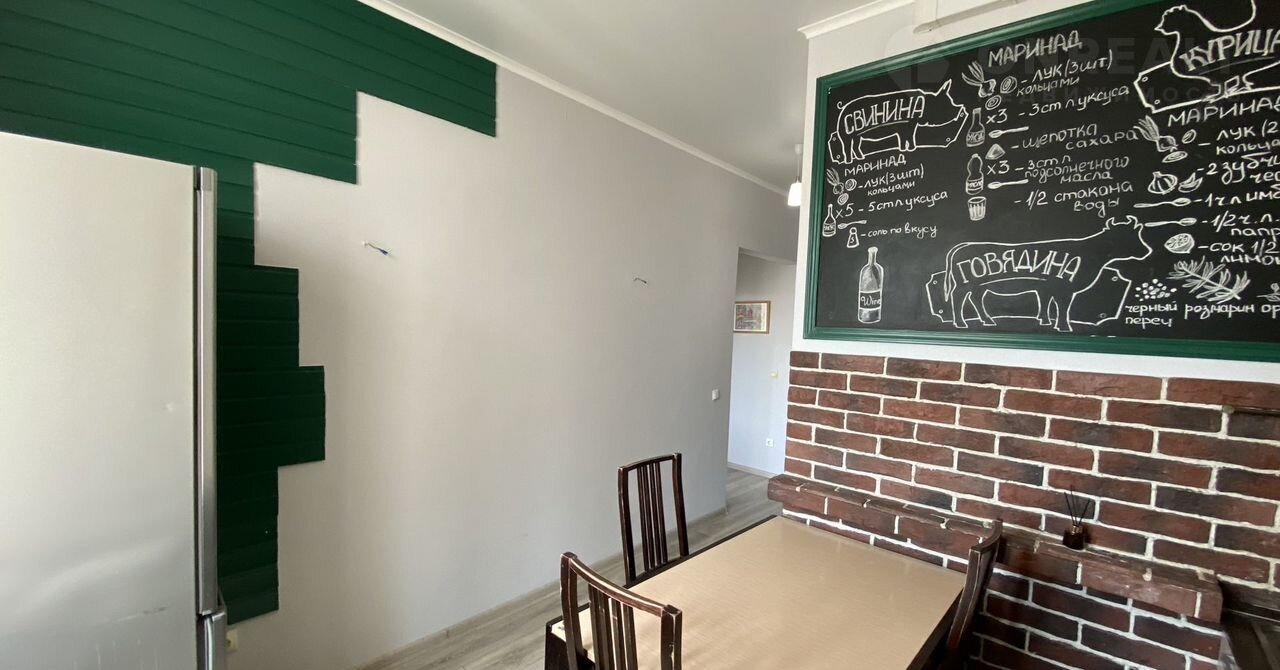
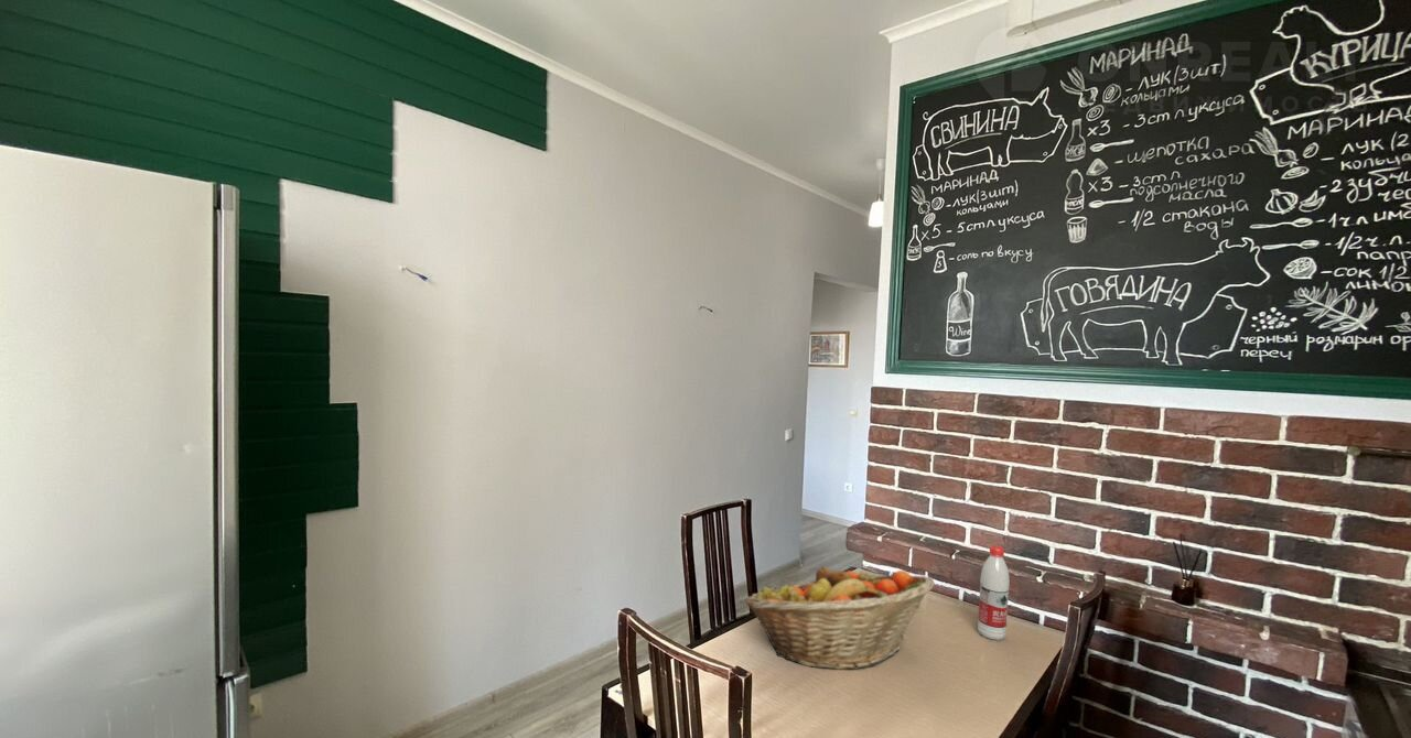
+ water bottle [977,544,1011,641]
+ fruit basket [743,566,936,671]
